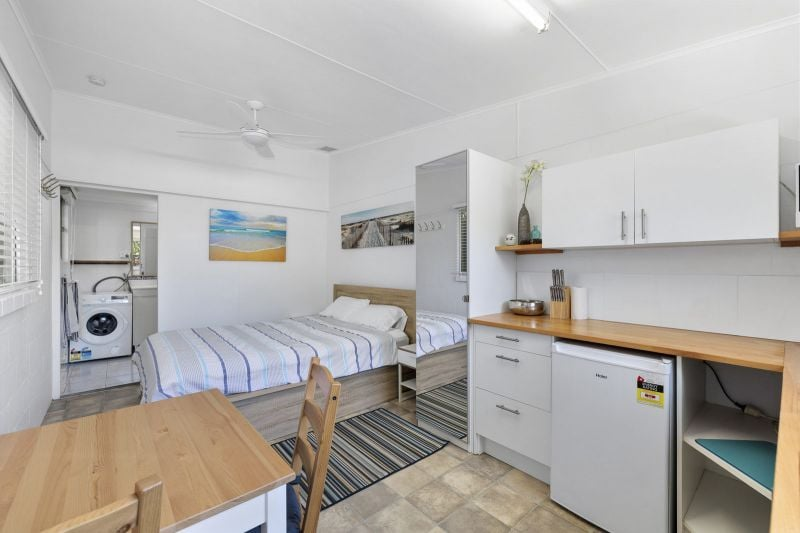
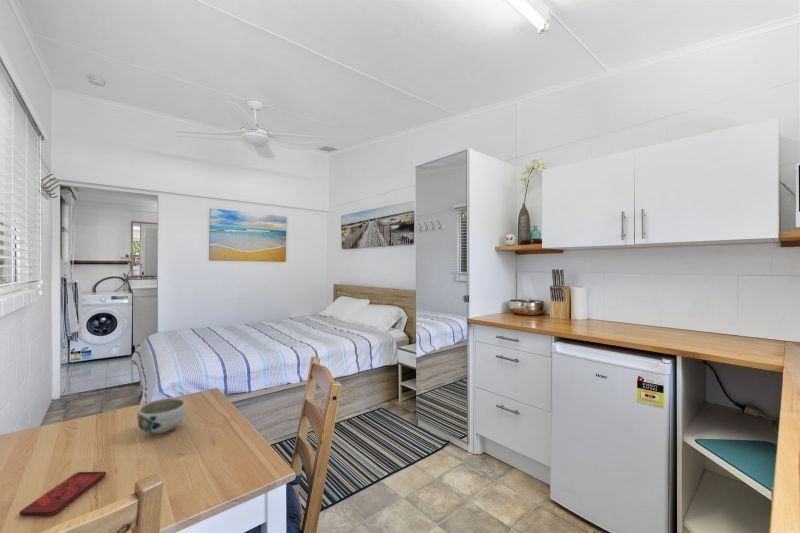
+ bowl [137,397,187,434]
+ smartphone [18,471,107,517]
